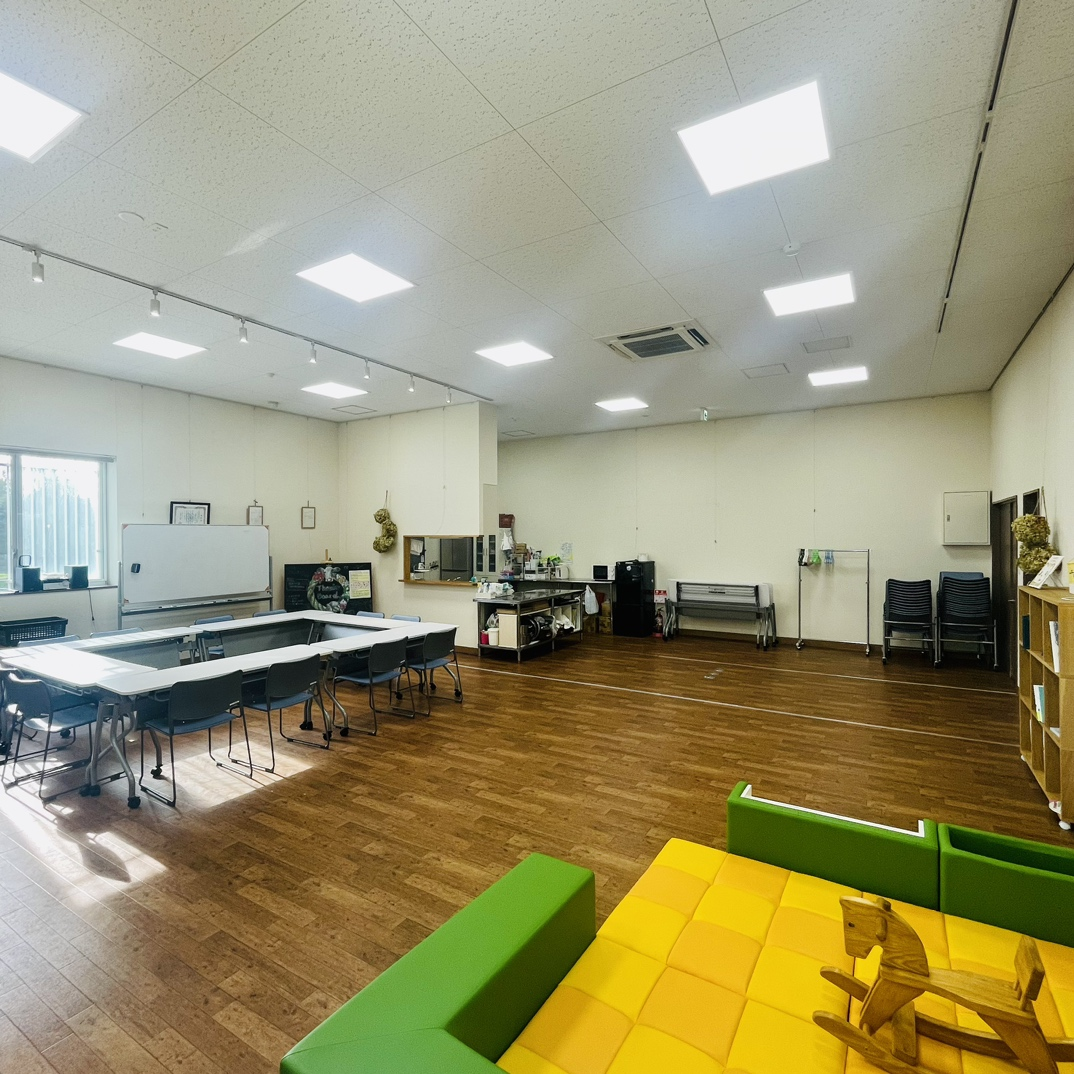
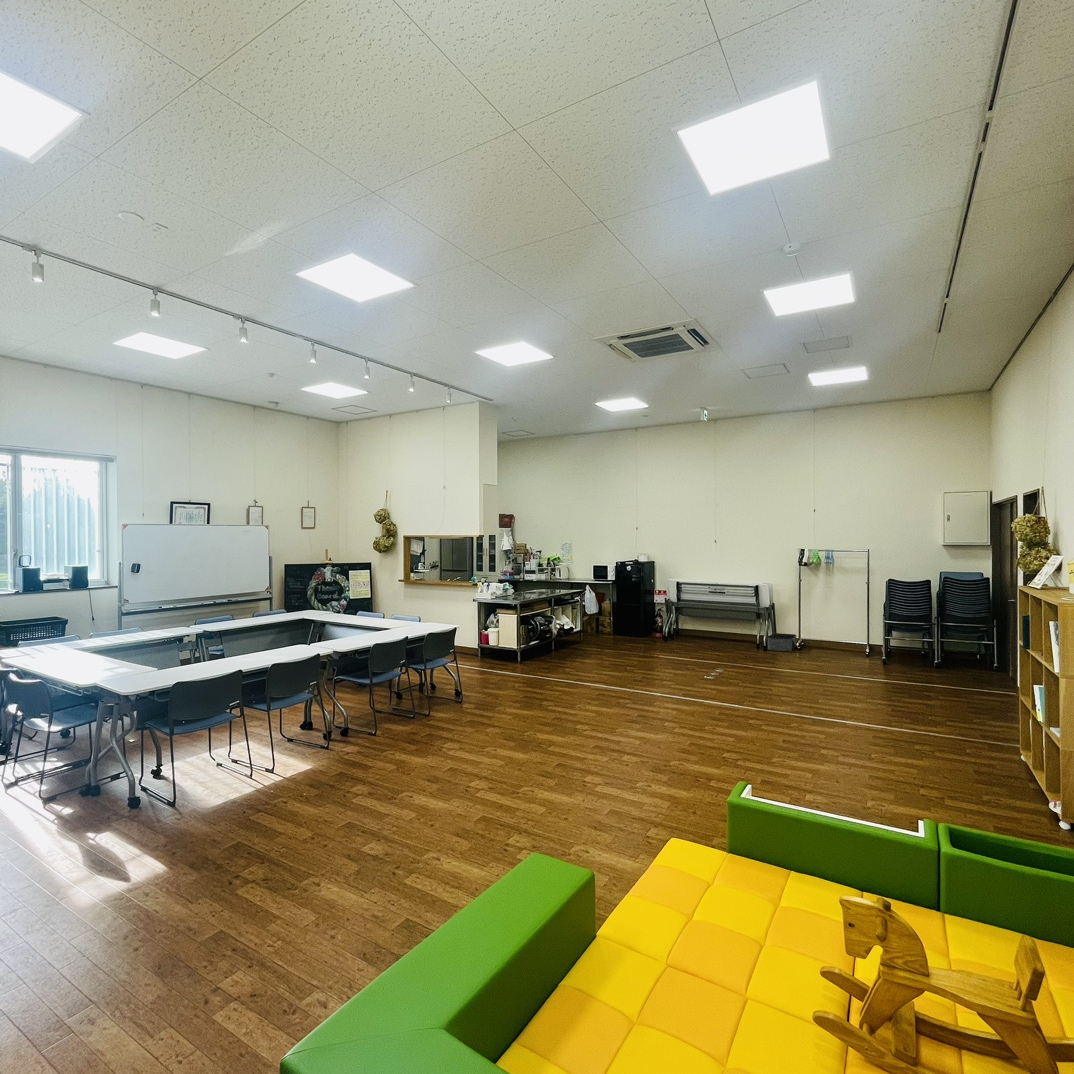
+ storage bin [767,632,797,652]
